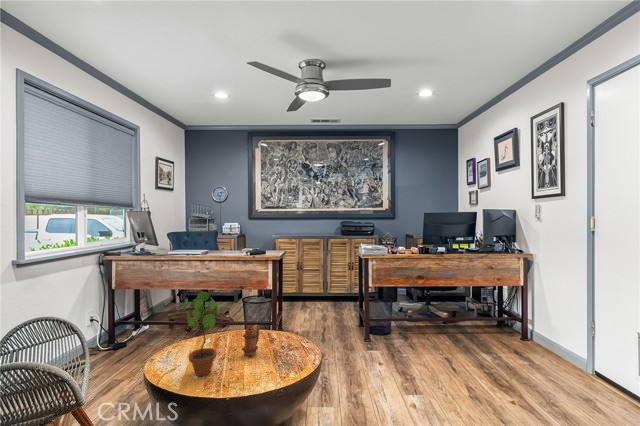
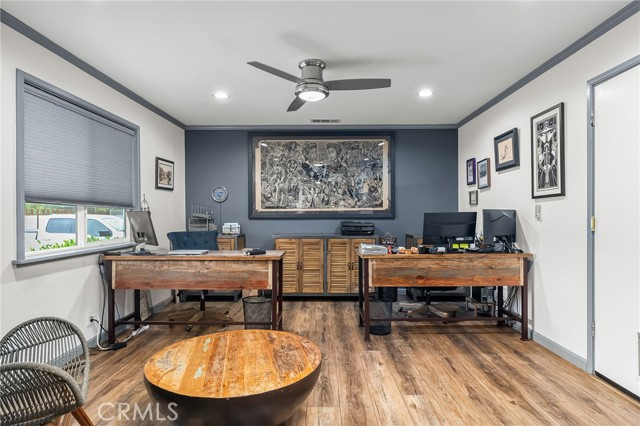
- mug [241,324,260,356]
- potted plant [183,291,220,377]
